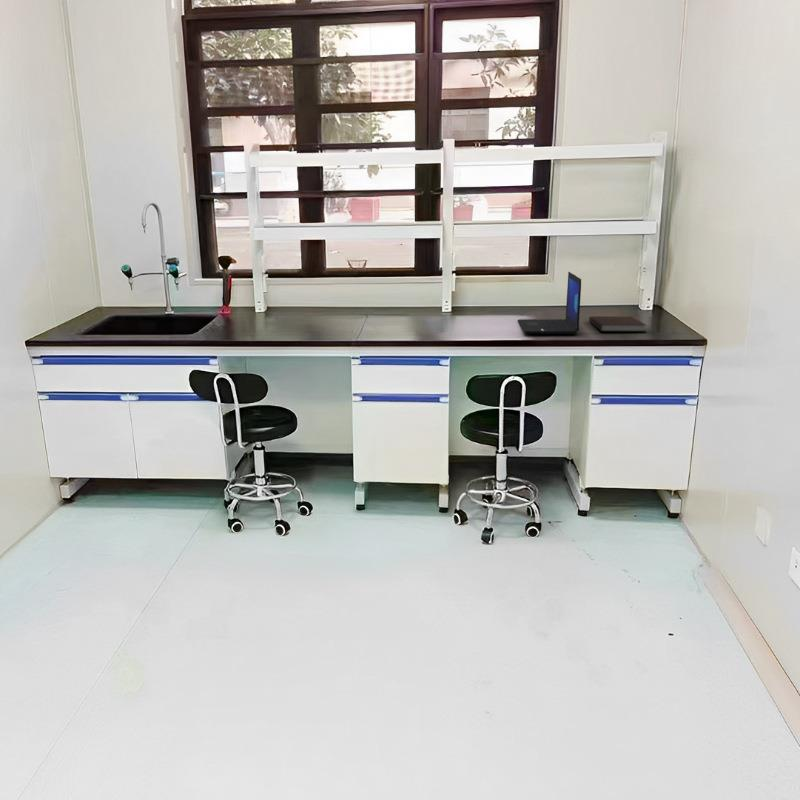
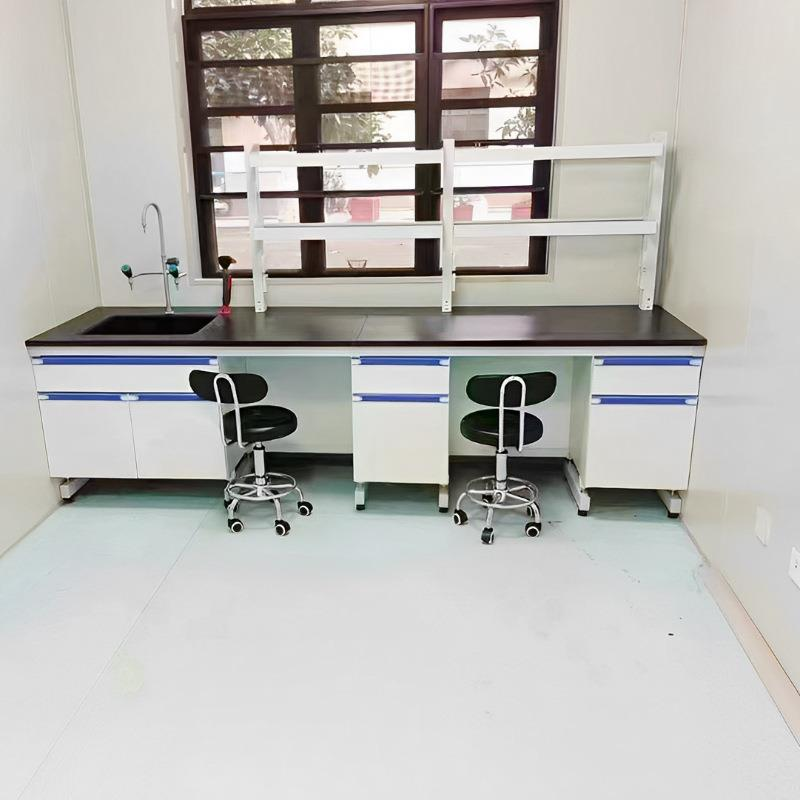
- notebook [588,315,647,333]
- laptop [517,271,582,335]
